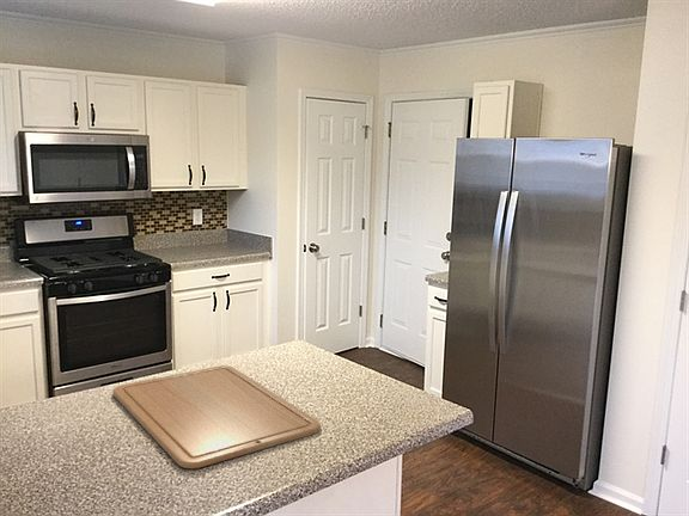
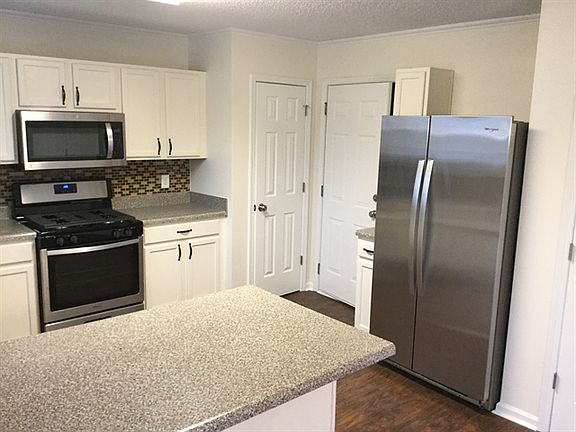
- chopping board [112,364,322,469]
